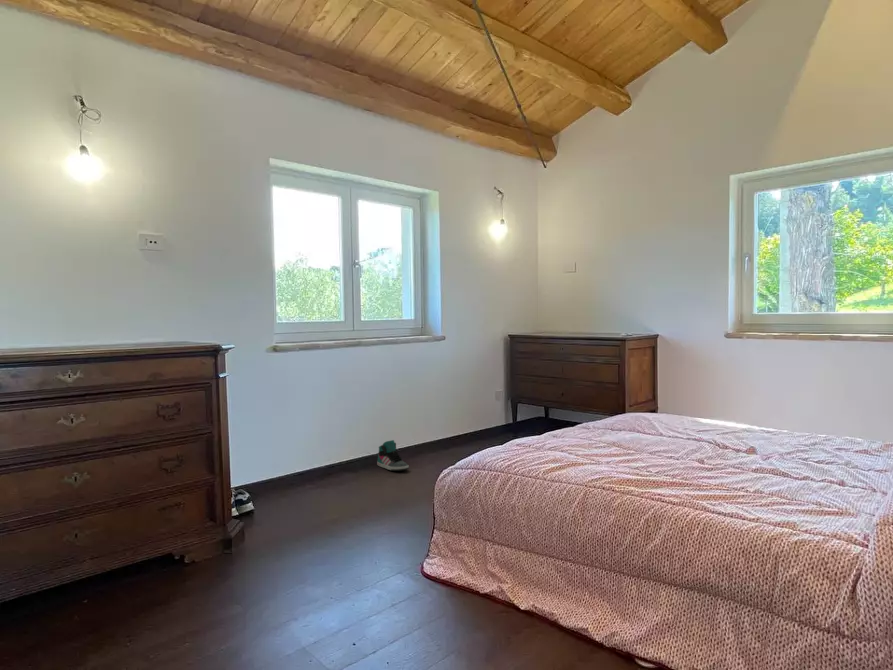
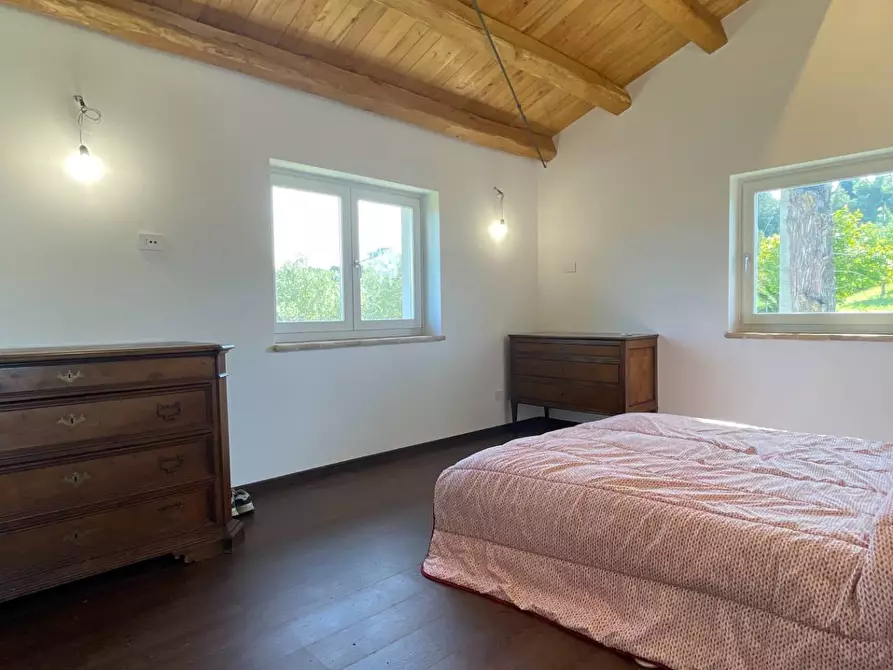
- sneaker [376,439,410,472]
